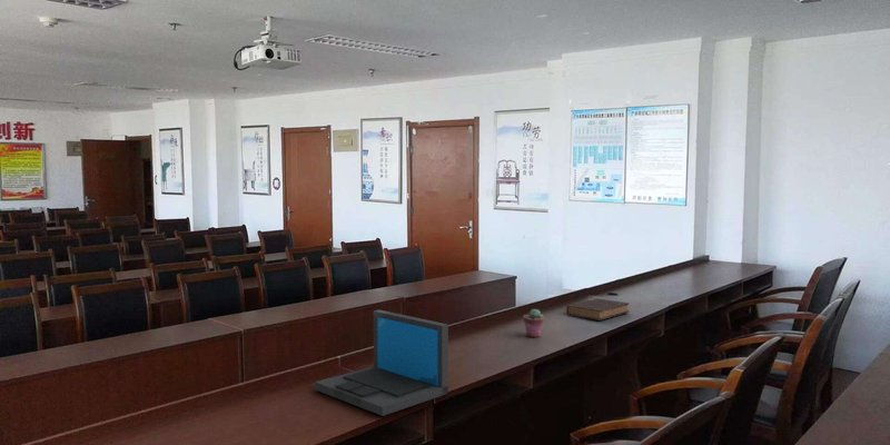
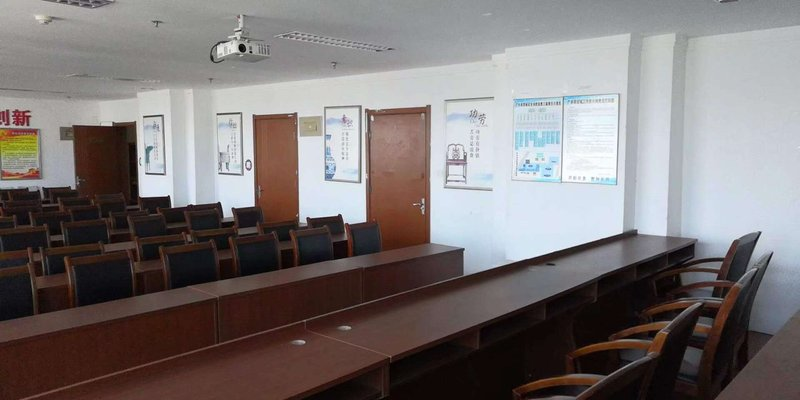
- potted succulent [522,308,545,338]
- book [565,297,630,322]
- laptop [314,309,449,417]
